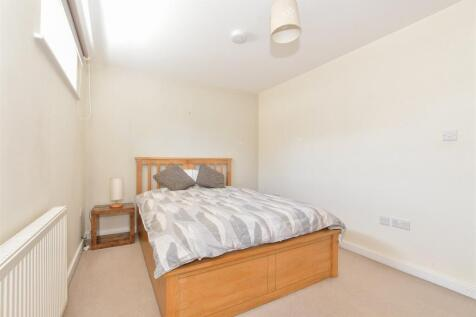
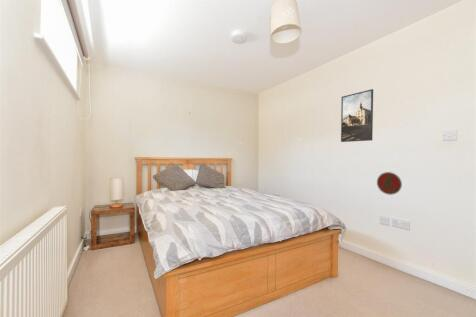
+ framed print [340,88,374,143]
+ decorative plate [376,171,403,196]
